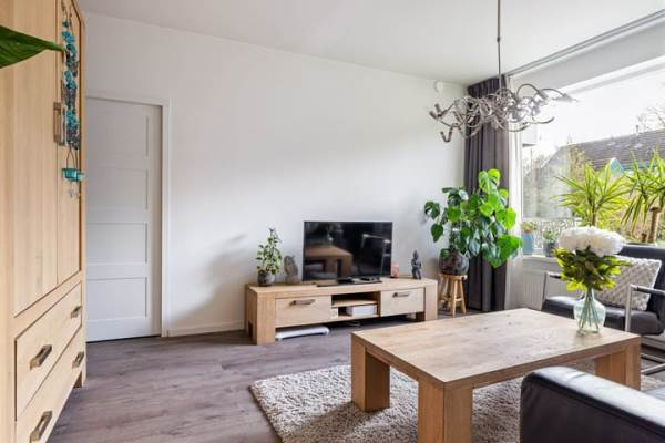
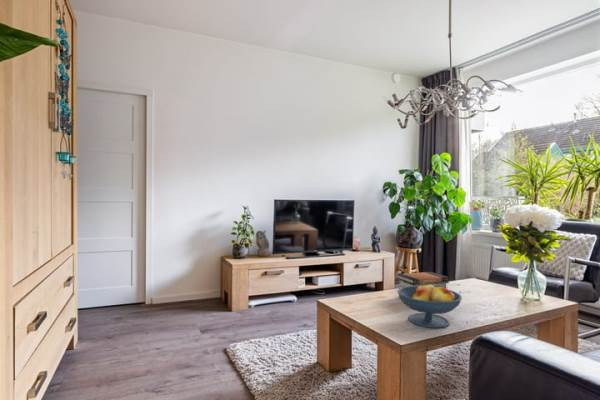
+ book stack [396,271,450,290]
+ fruit bowl [396,283,463,329]
